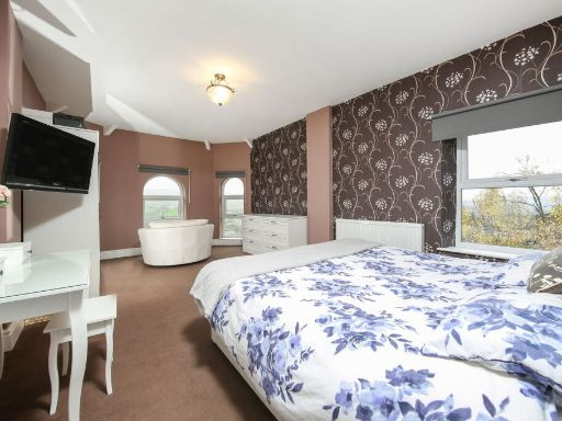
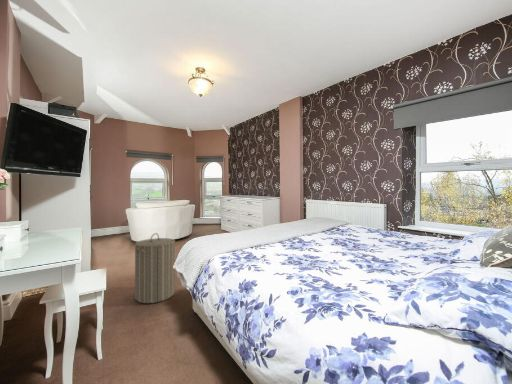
+ laundry hamper [134,232,176,304]
